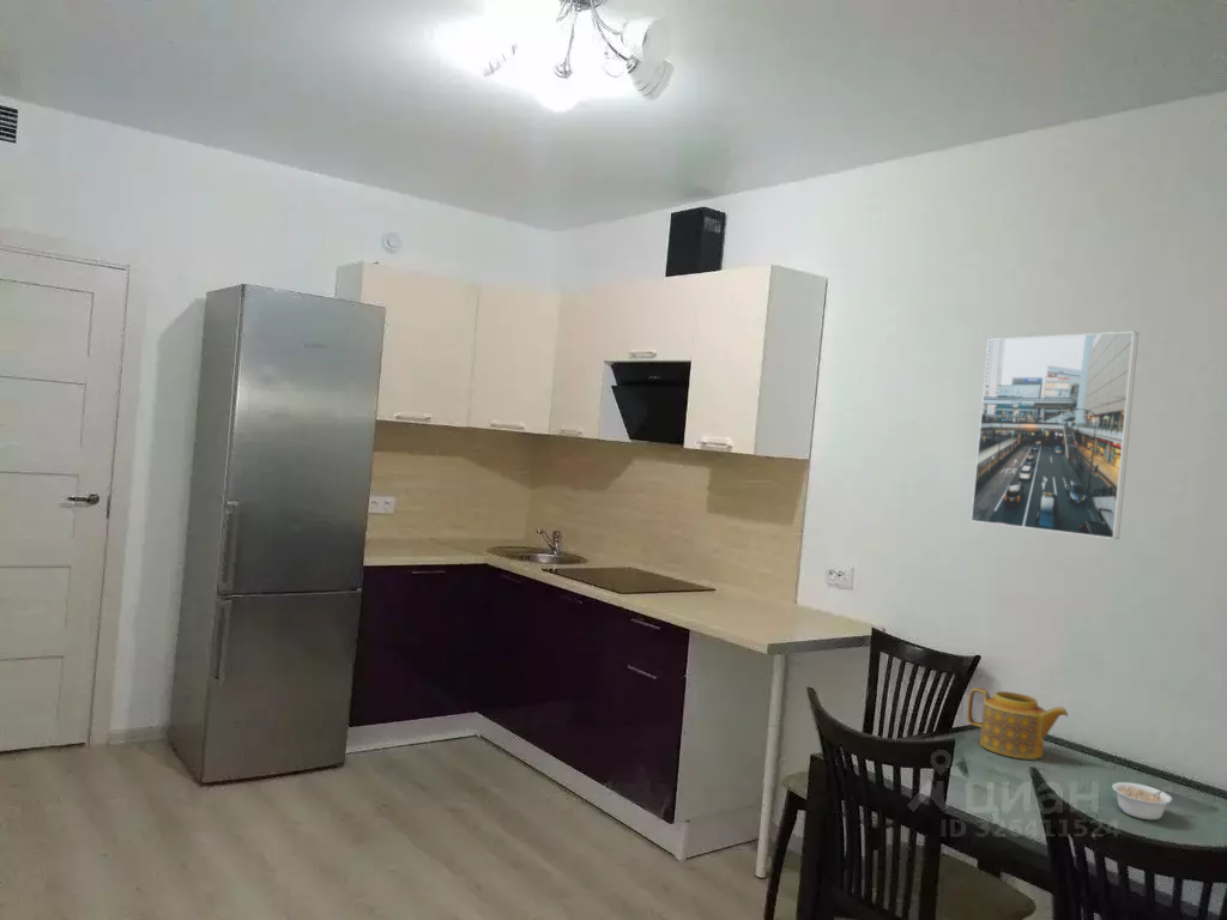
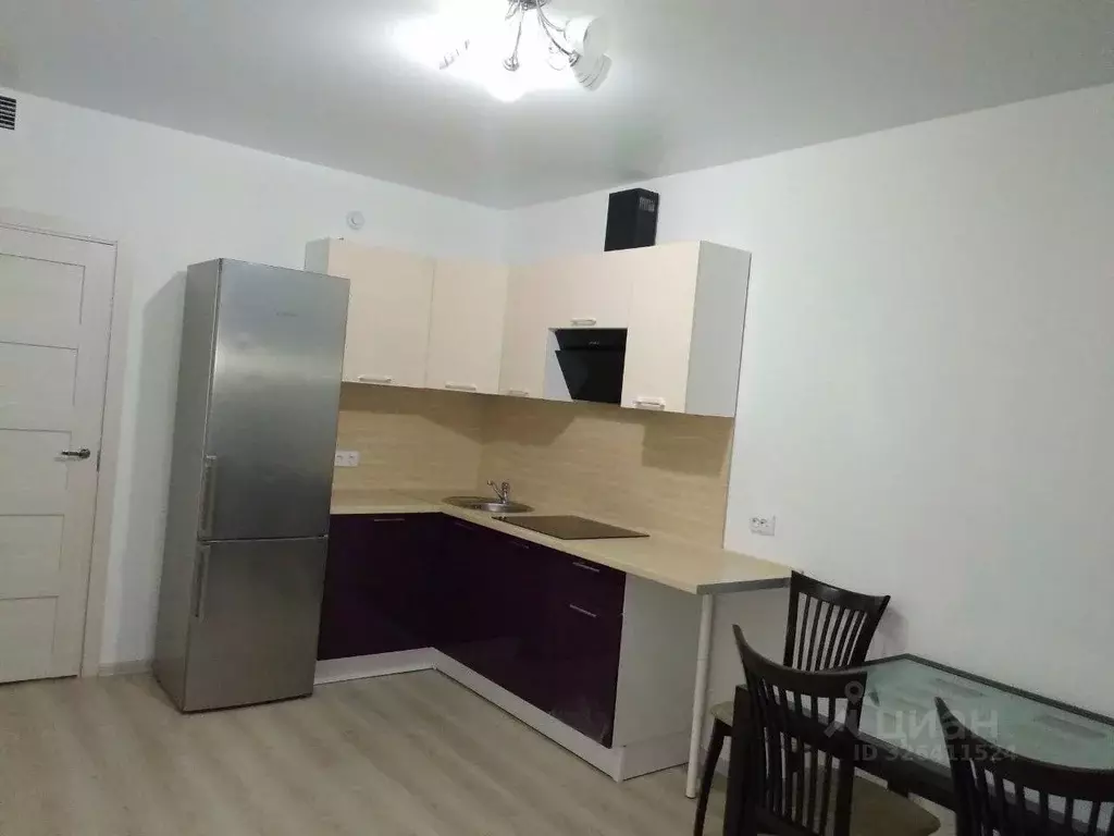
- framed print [969,331,1140,540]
- teapot [966,686,1070,761]
- legume [1111,781,1174,821]
